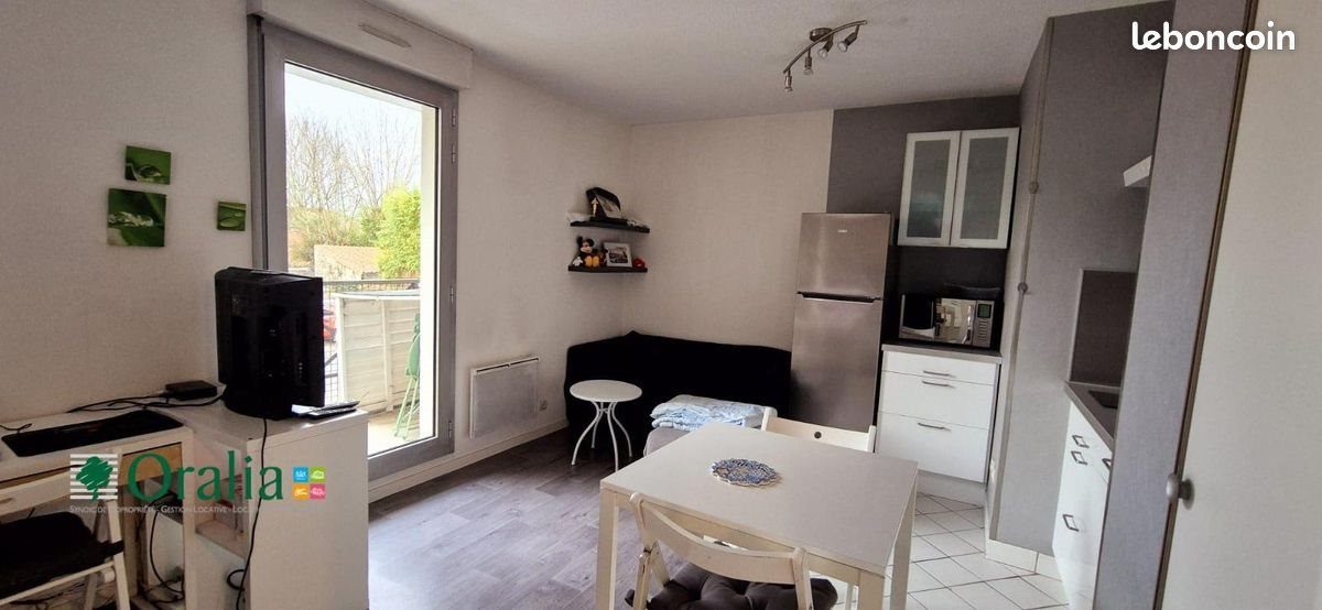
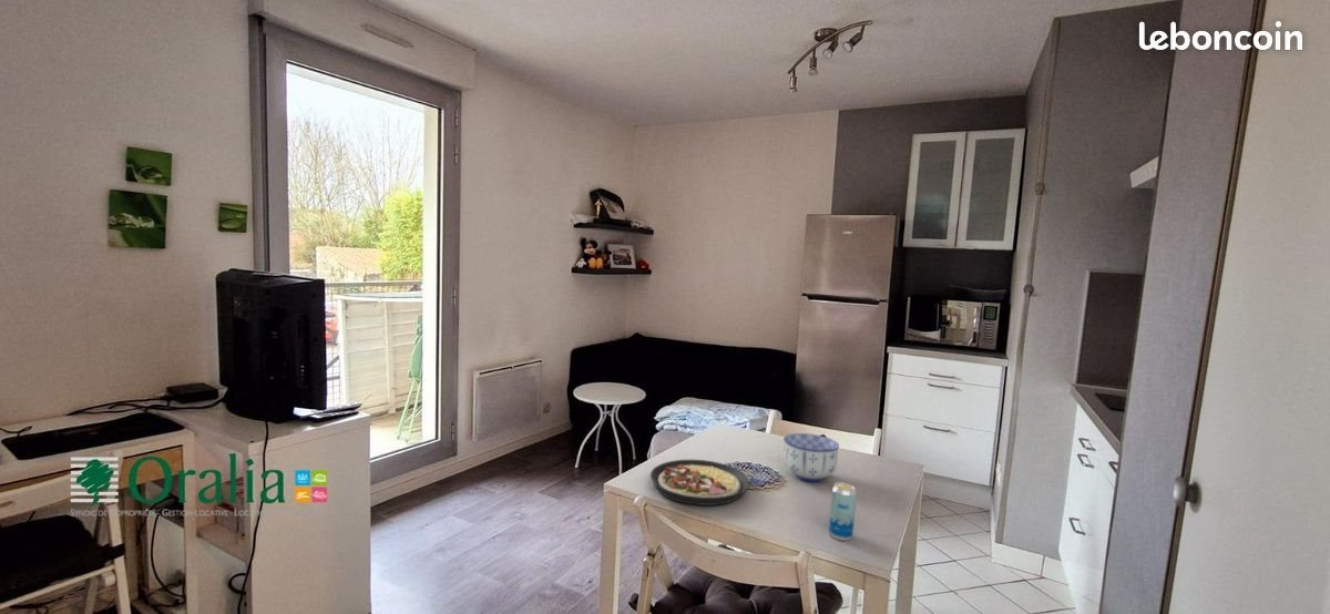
+ beverage can [828,481,858,542]
+ bowl [782,432,840,483]
+ plate [649,459,750,506]
